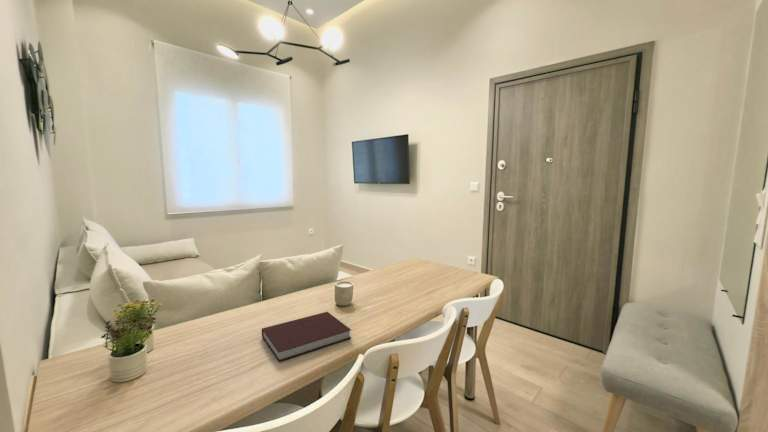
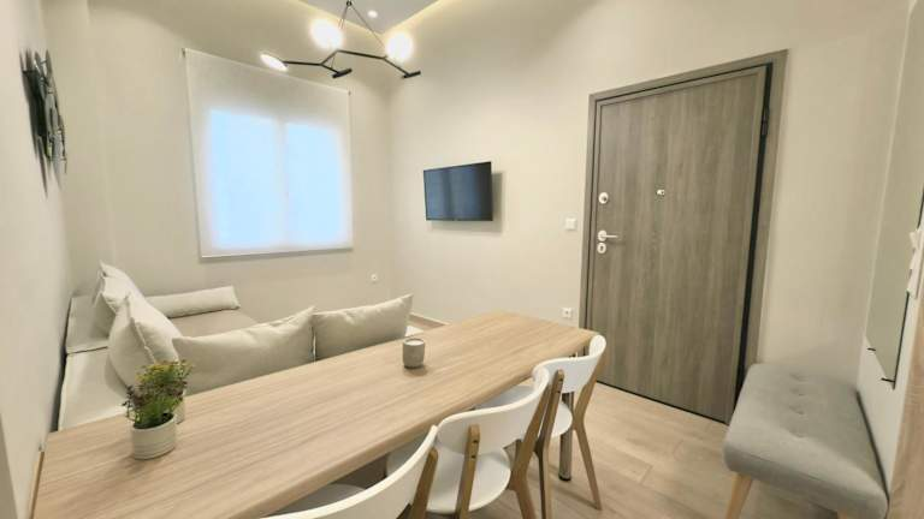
- notebook [261,311,352,362]
